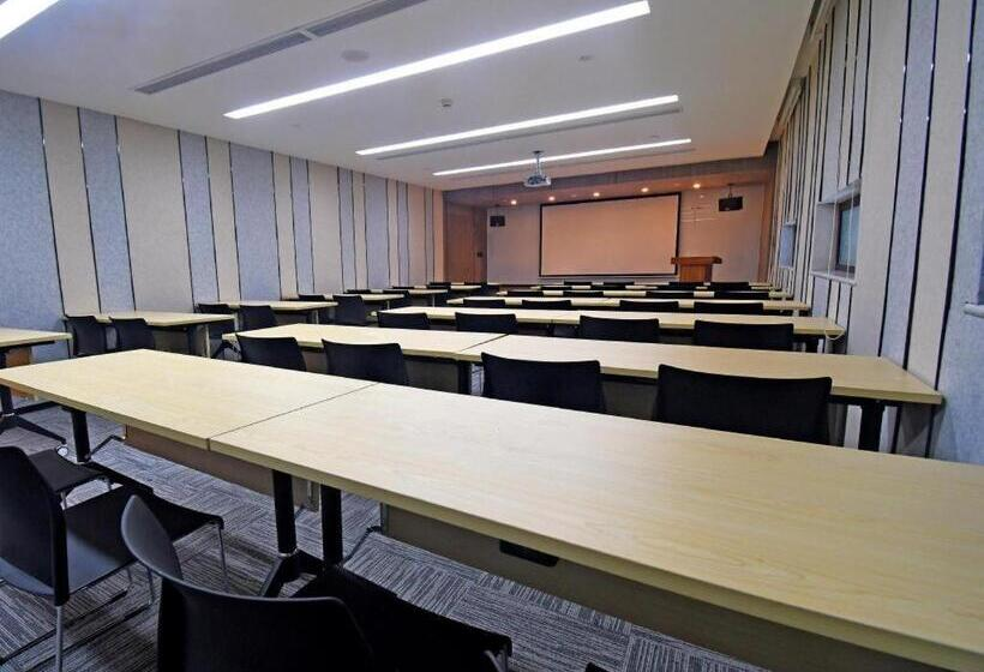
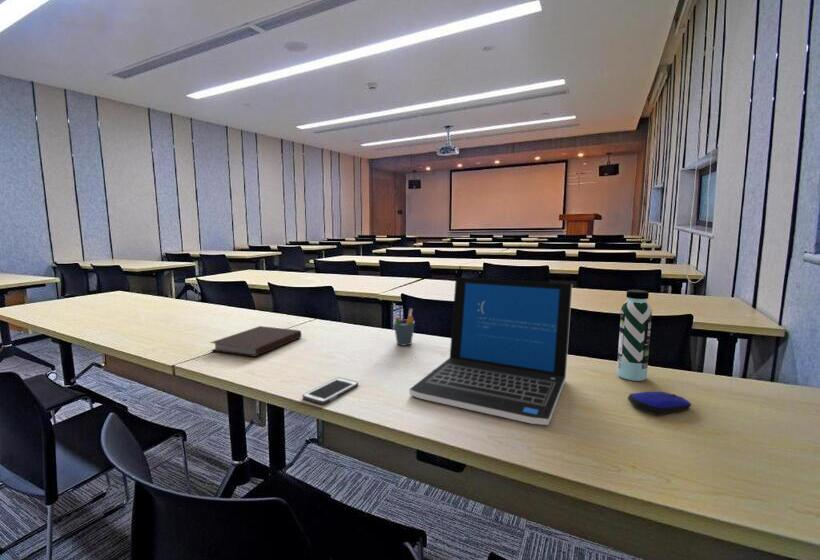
+ water bottle [616,289,653,382]
+ pen holder [393,308,416,346]
+ computer mouse [627,391,692,417]
+ laptop [409,276,573,426]
+ notebook [209,325,302,358]
+ cell phone [302,377,359,405]
